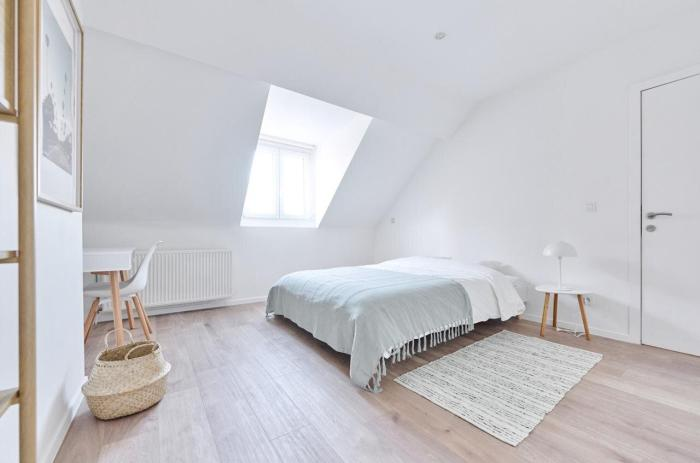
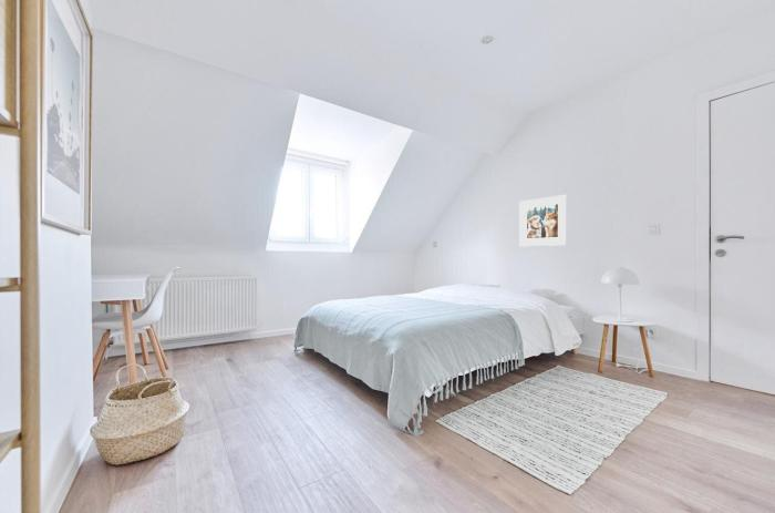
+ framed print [519,194,568,247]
